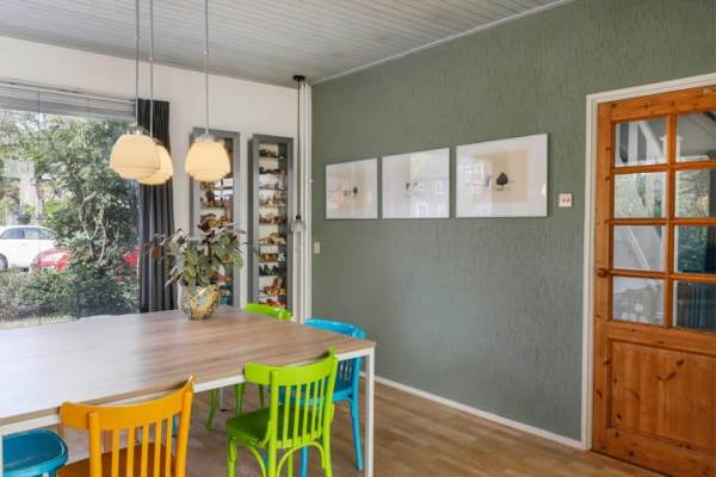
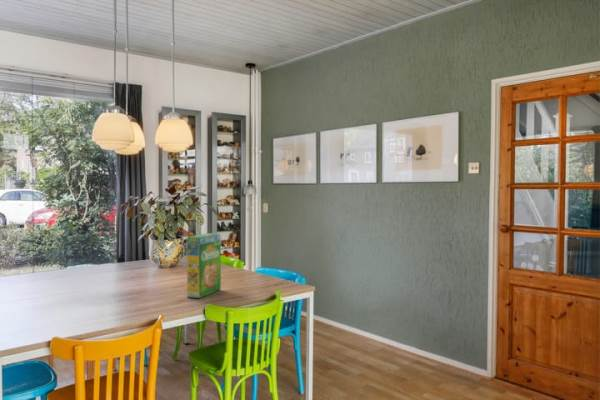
+ cereal box [186,232,222,299]
